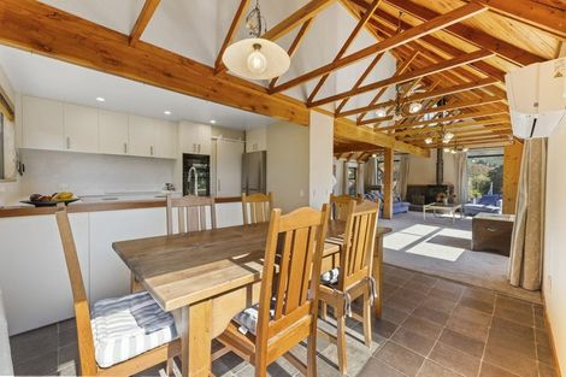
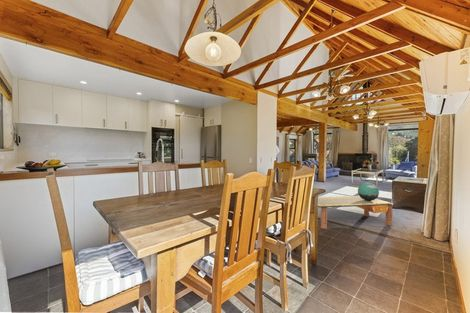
+ coffee table [317,195,395,230]
+ decorative globe [357,182,380,201]
